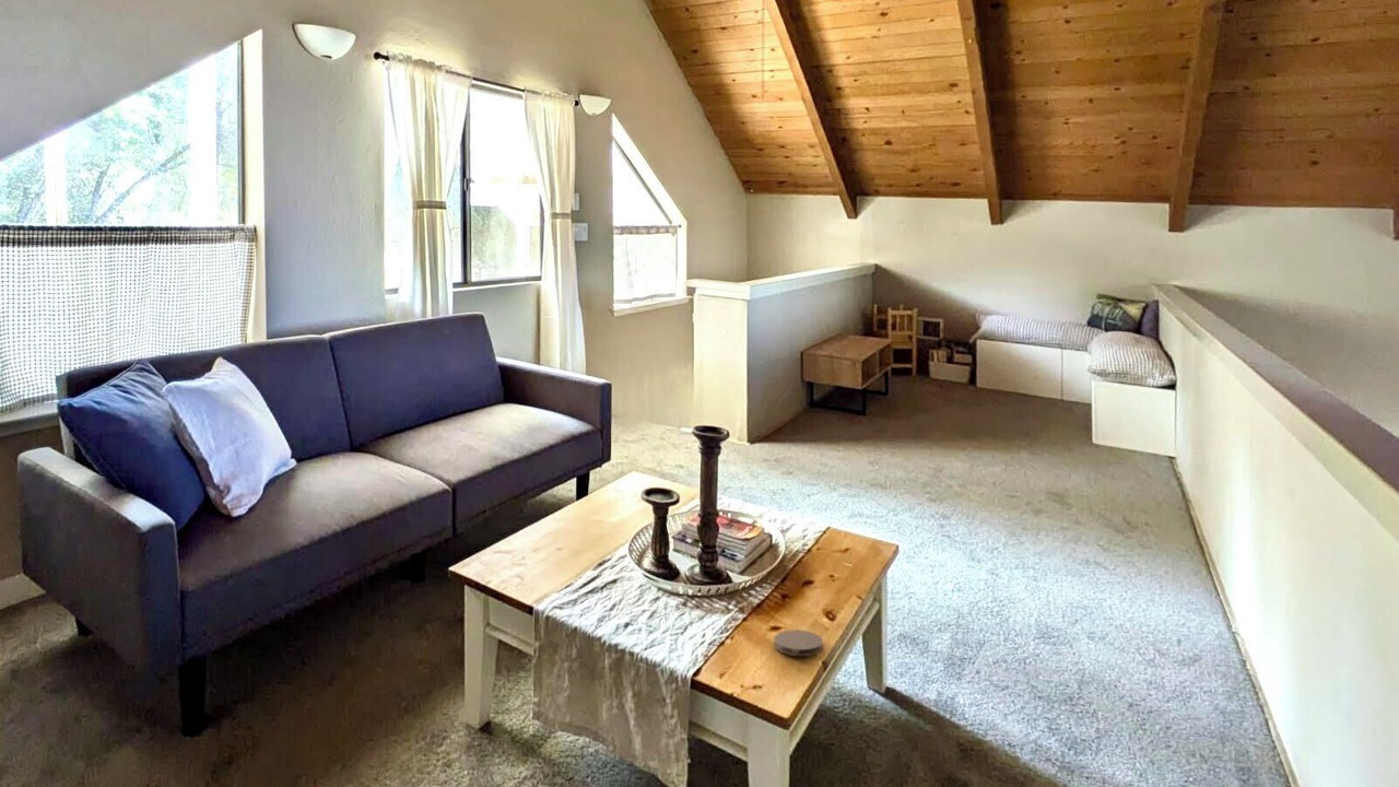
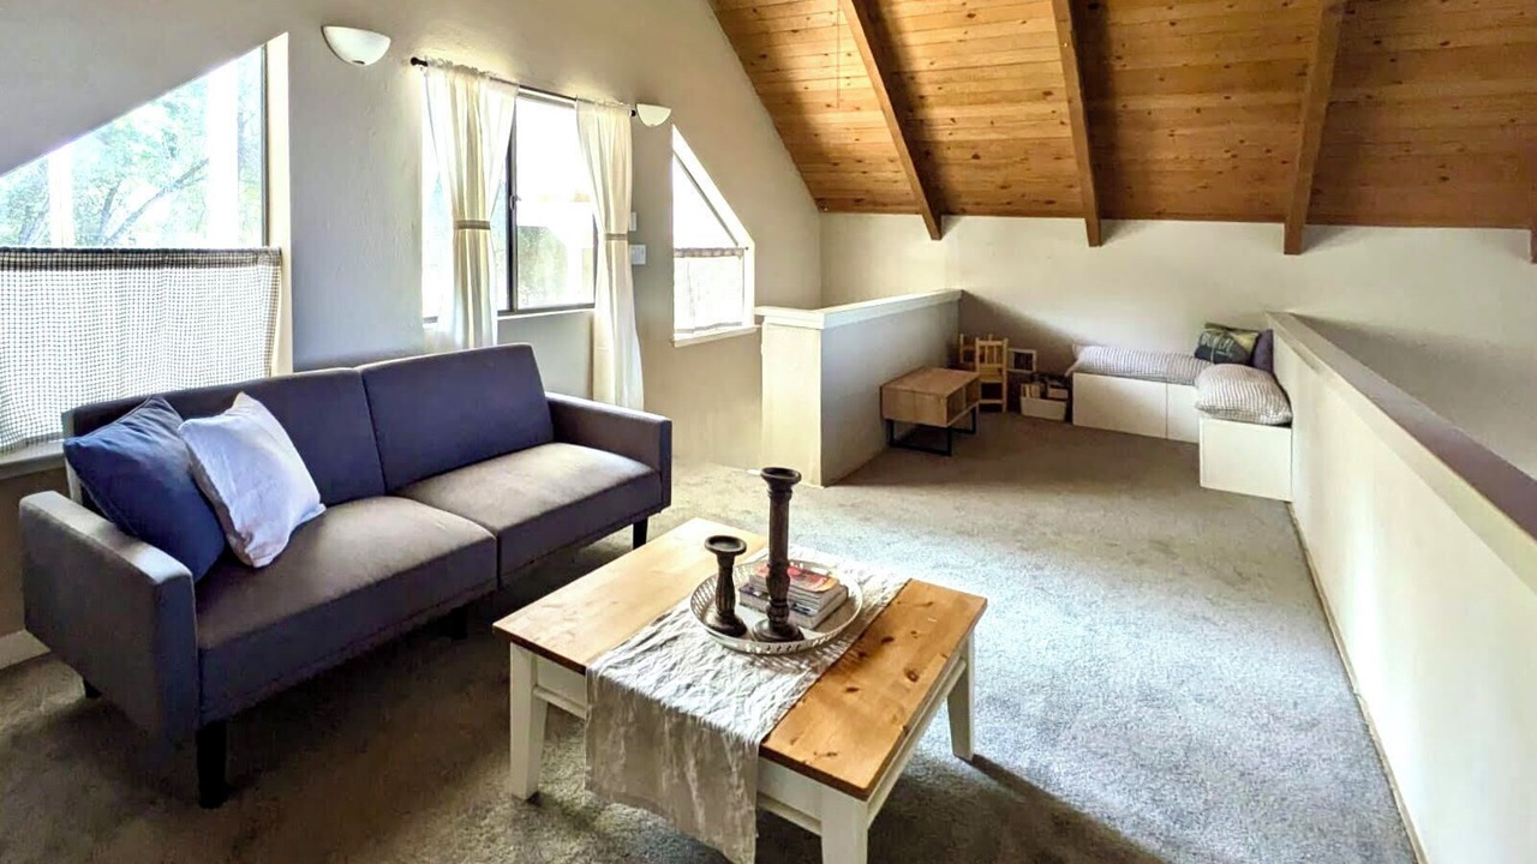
- coaster [774,629,824,657]
